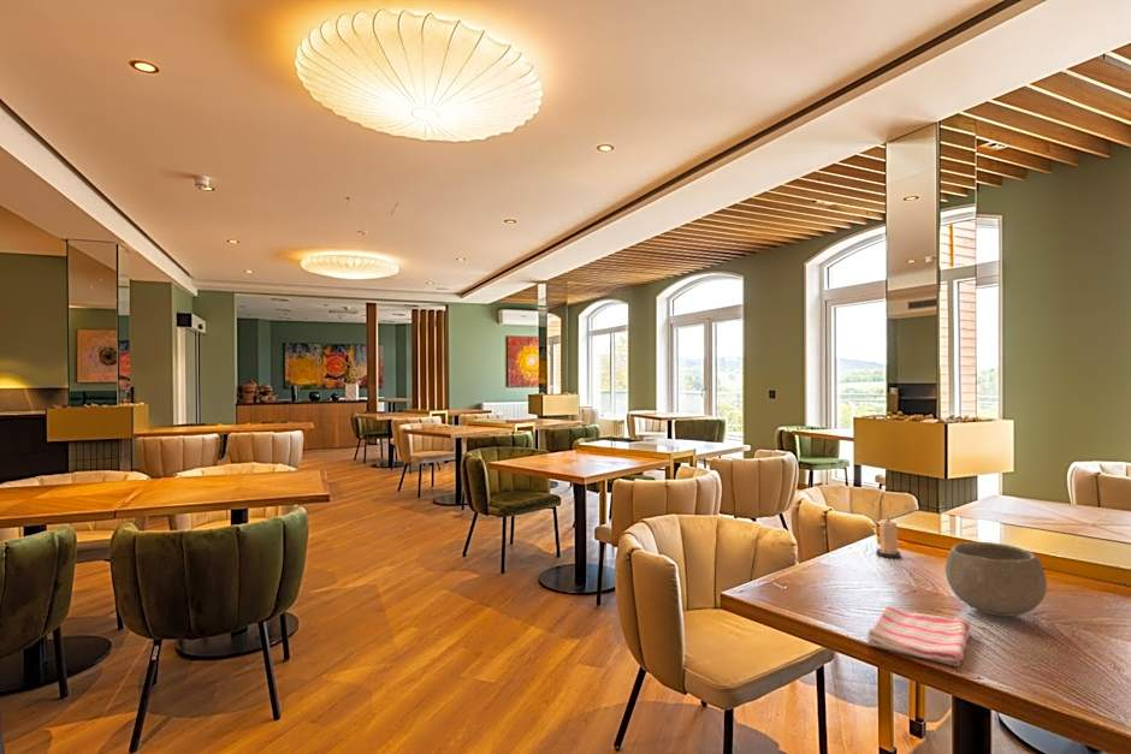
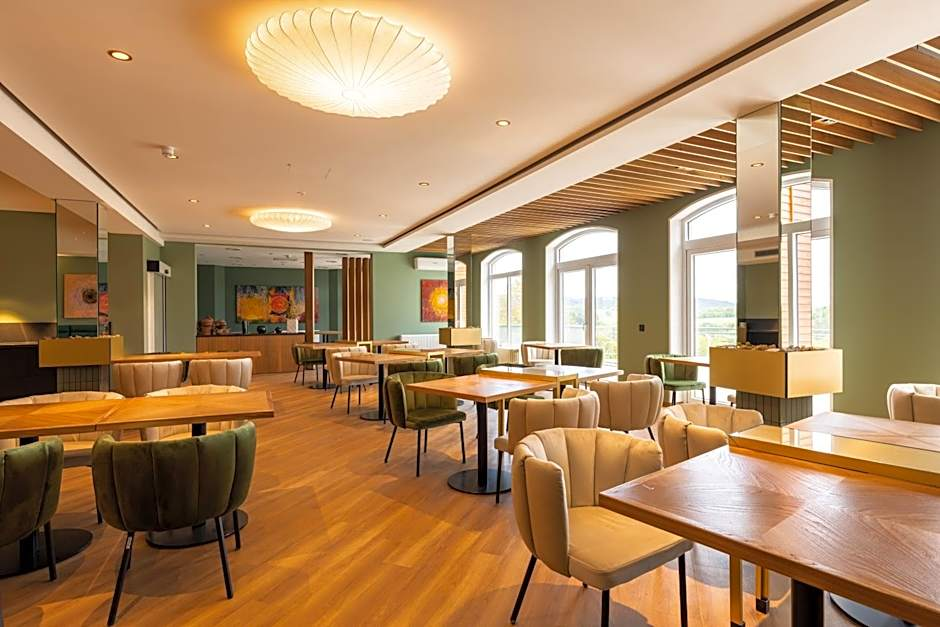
- bowl [945,541,1048,618]
- candle [875,517,902,559]
- dish towel [866,605,972,667]
